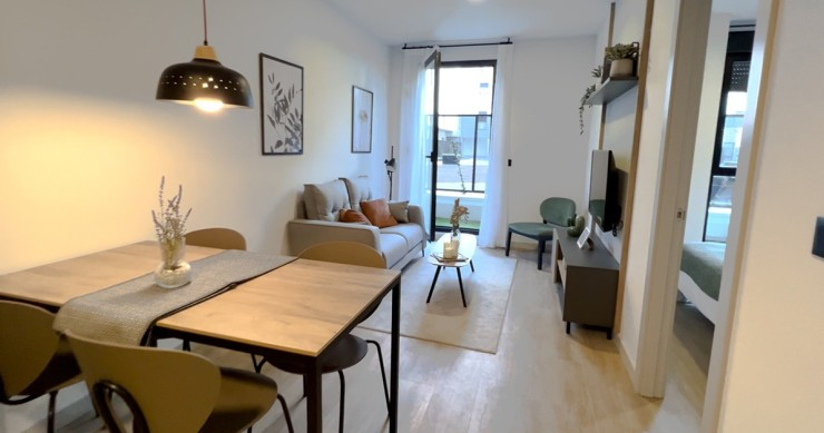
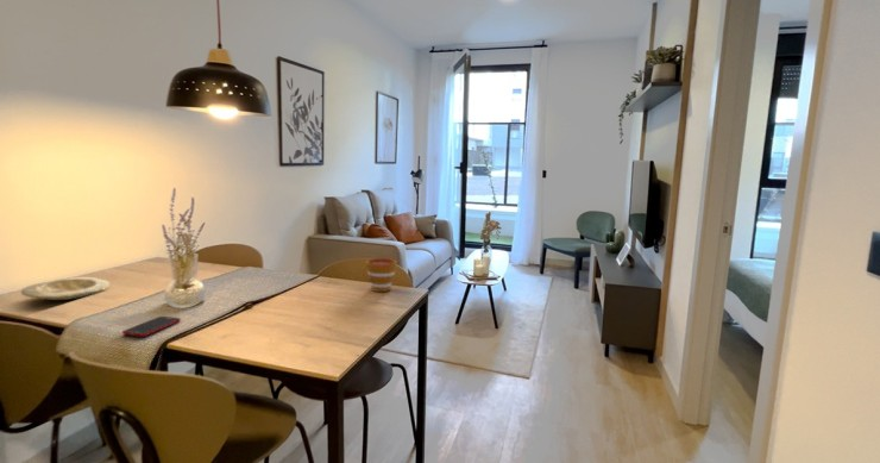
+ cup [360,257,397,293]
+ cell phone [121,315,182,338]
+ plate [20,276,111,301]
